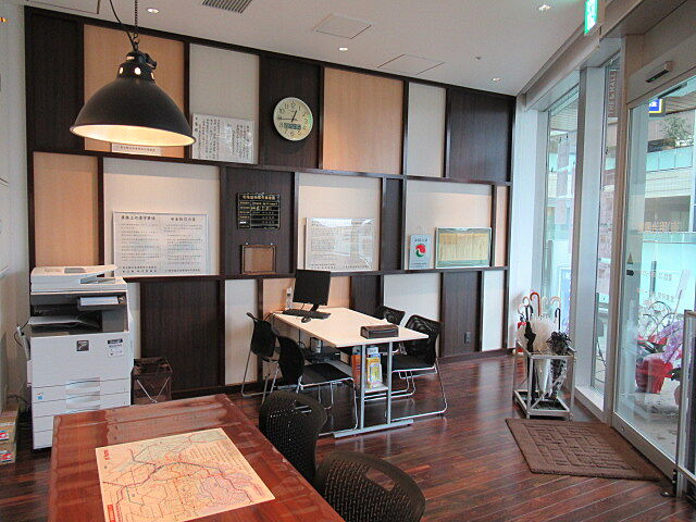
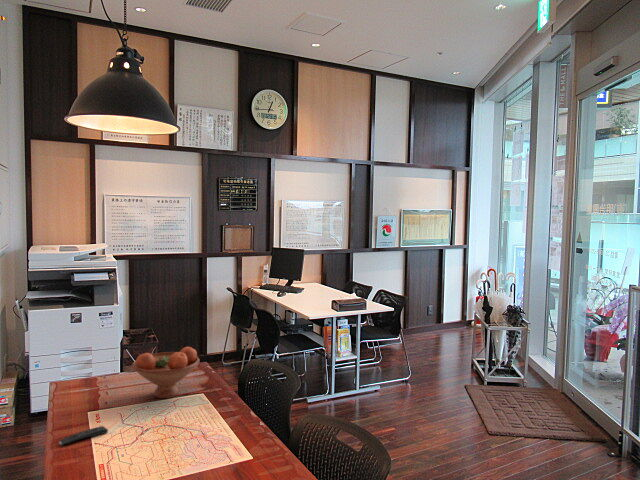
+ remote control [58,425,109,446]
+ fruit bowl [131,346,201,399]
